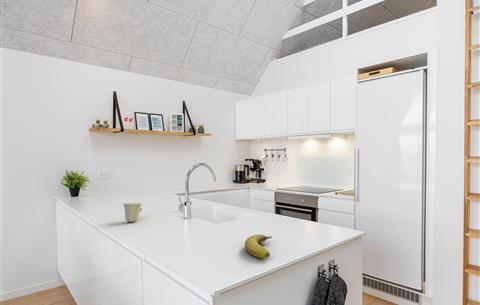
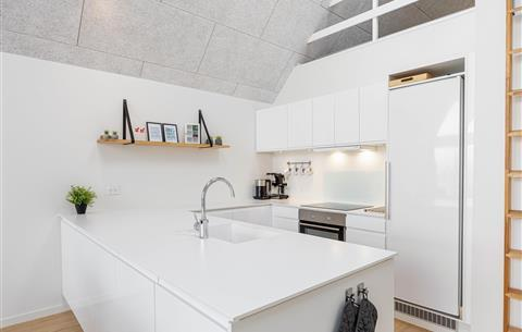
- banana [244,233,273,259]
- cup [122,202,143,223]
